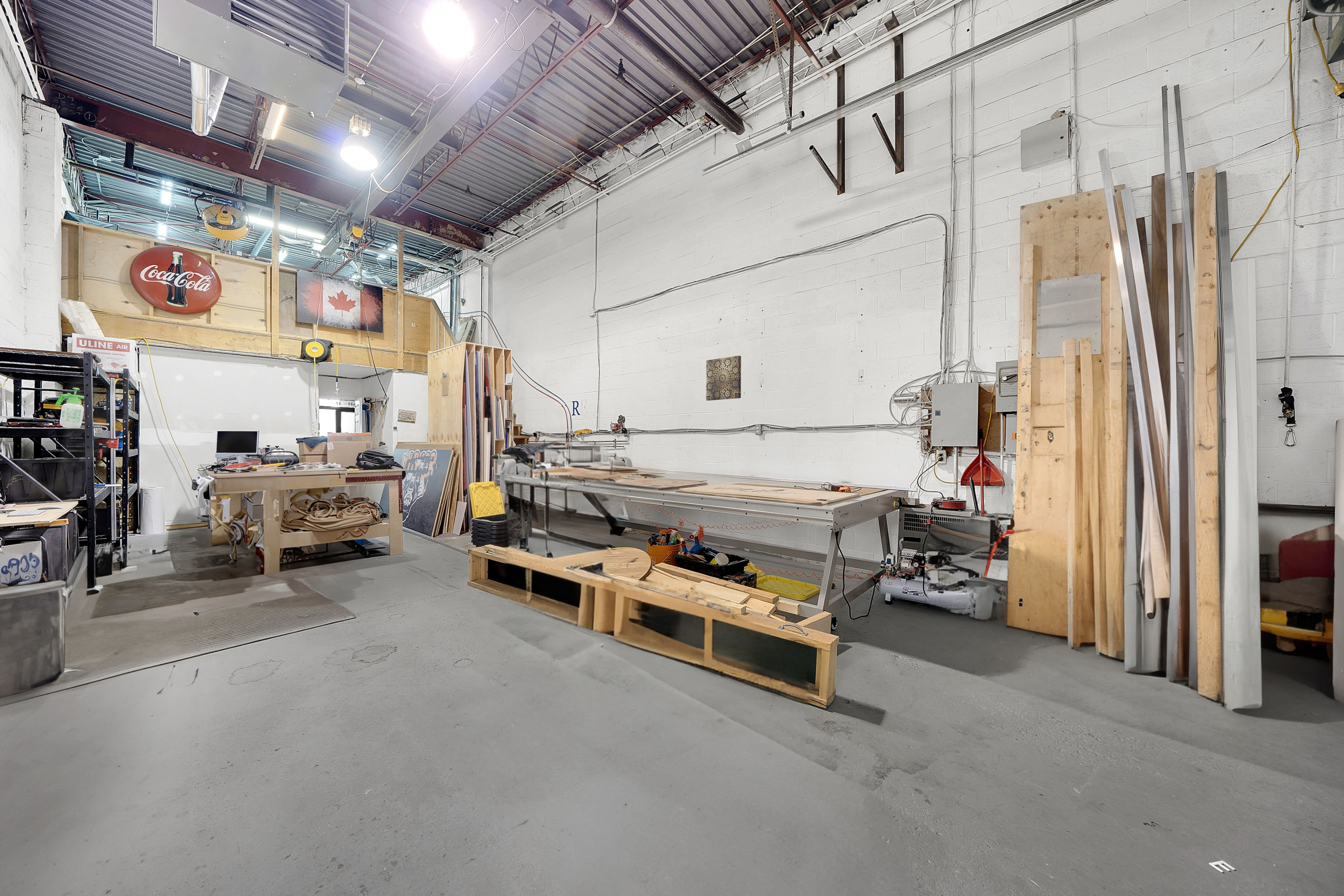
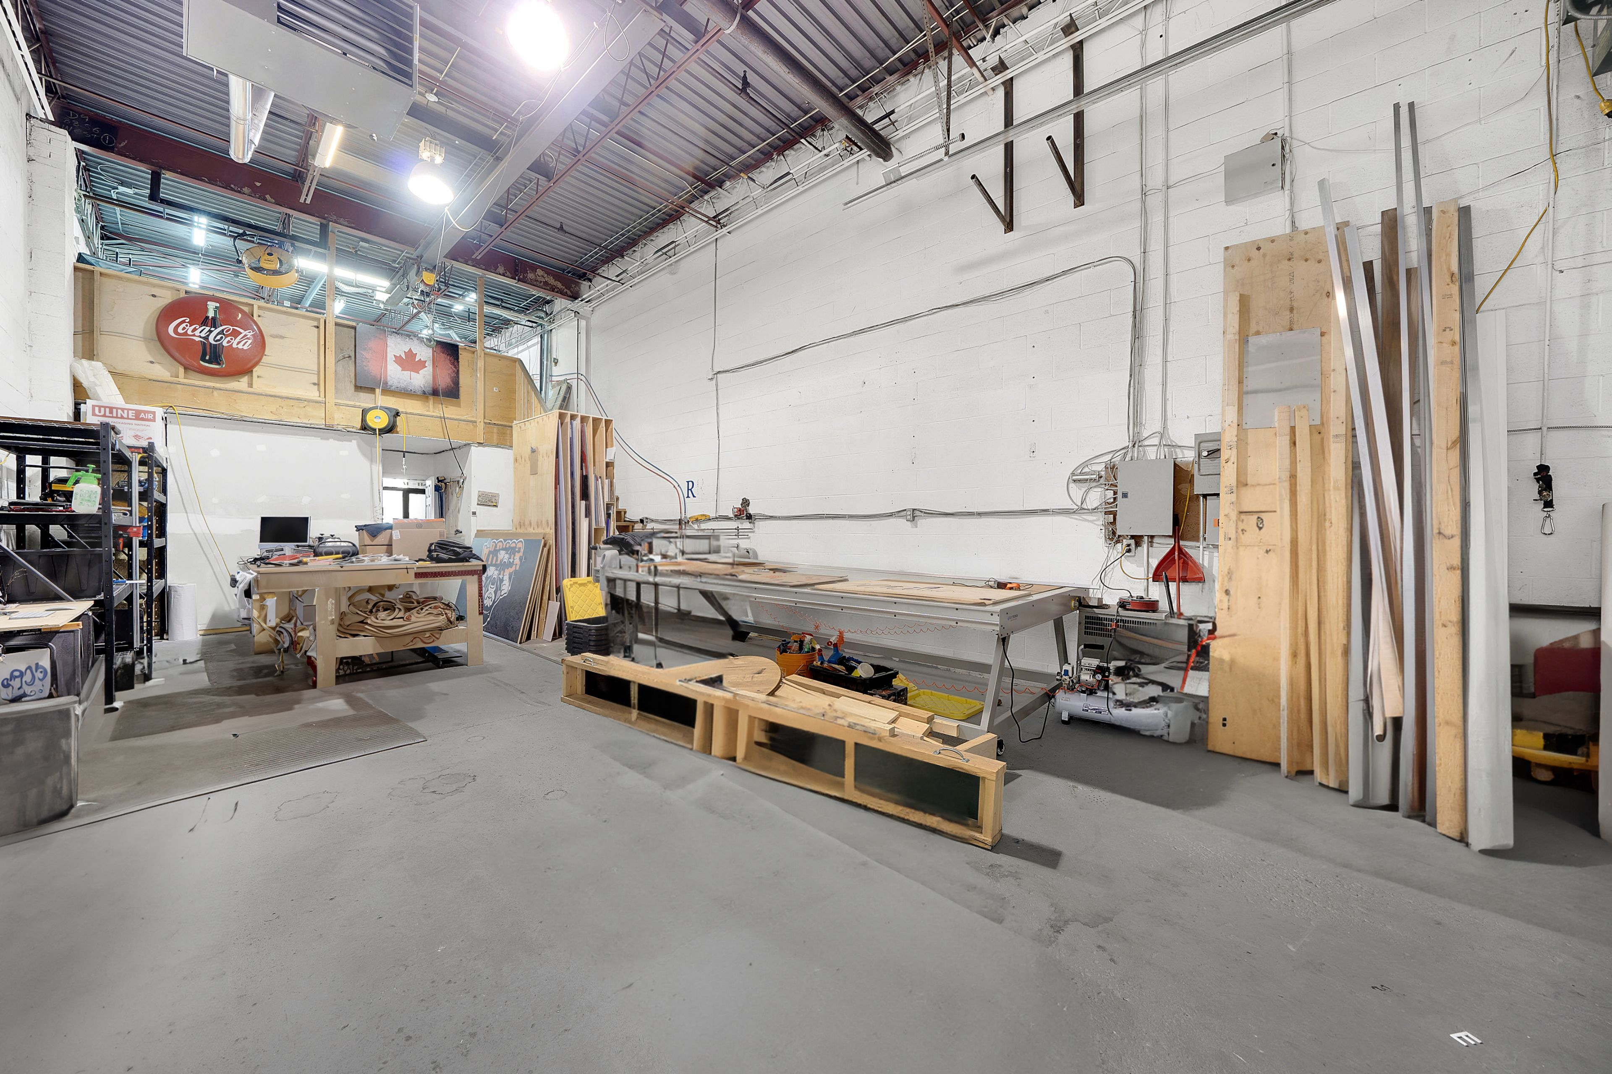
- wall art [706,355,741,401]
